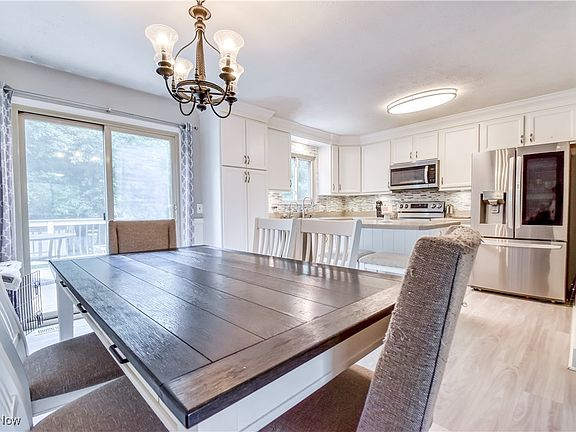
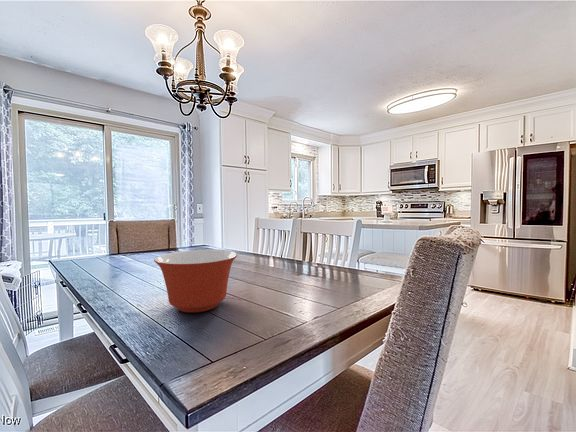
+ mixing bowl [153,249,238,313]
